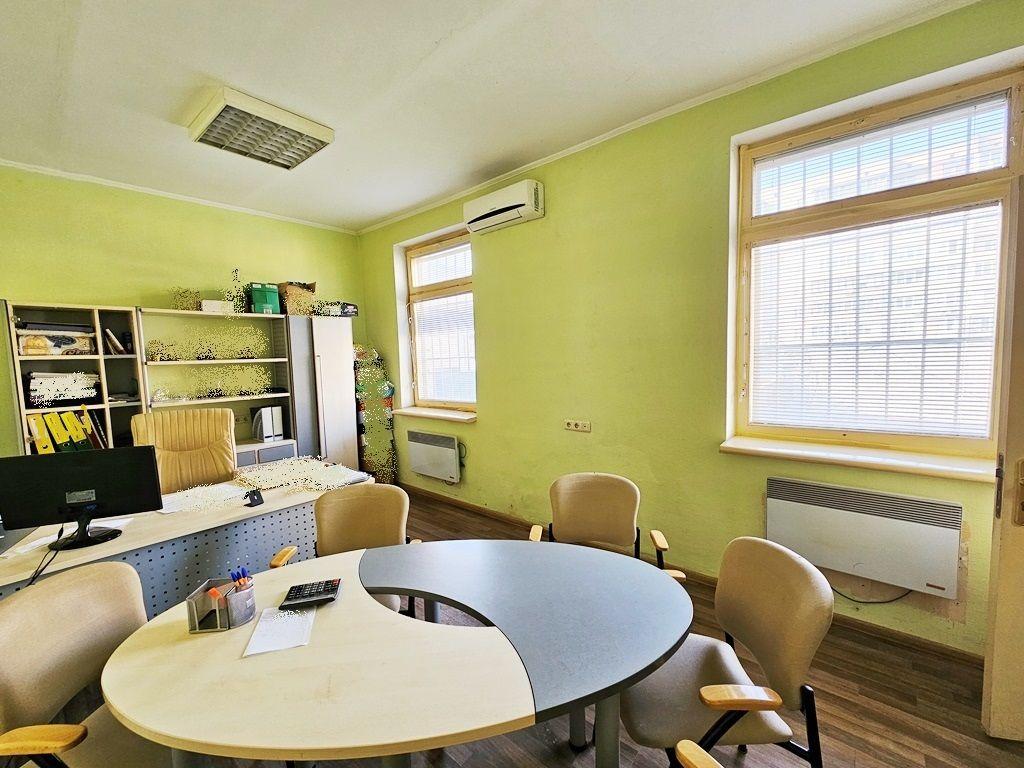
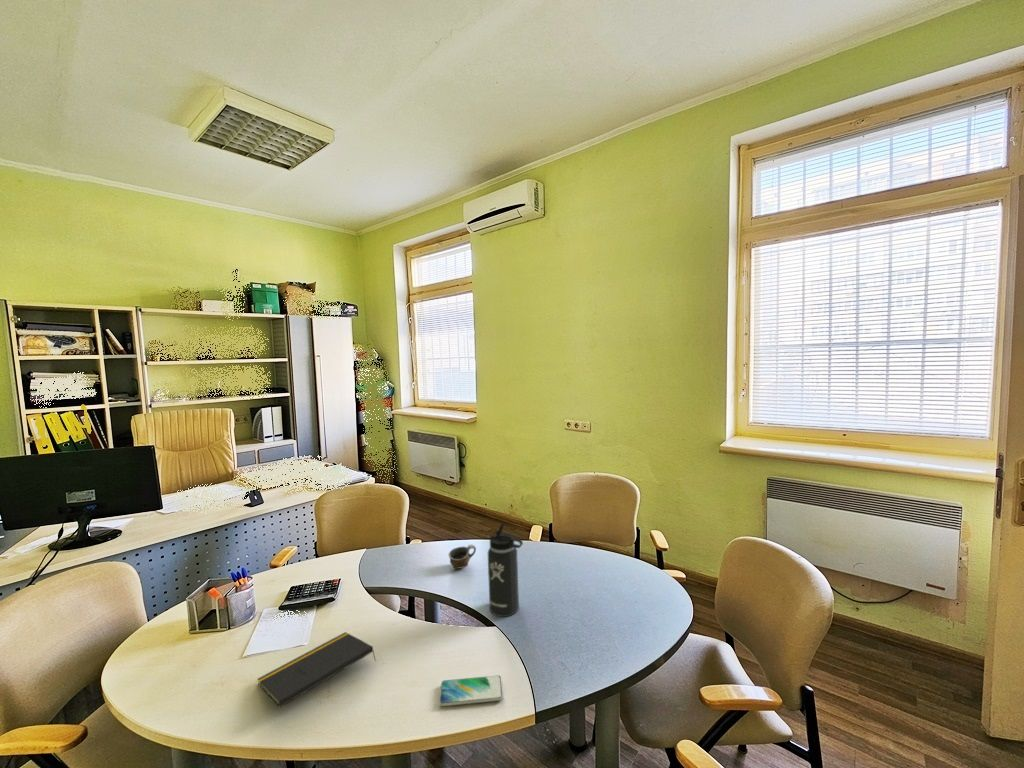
+ thermos bottle [487,523,524,618]
+ cup [448,544,477,570]
+ smartphone [438,674,504,707]
+ notepad [256,631,377,709]
